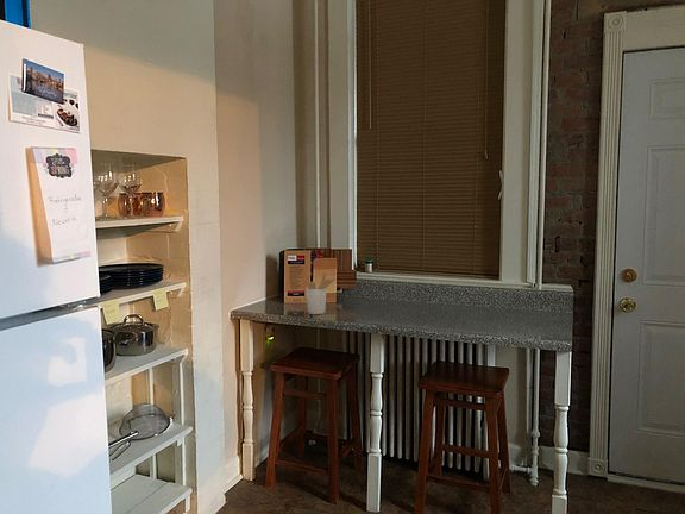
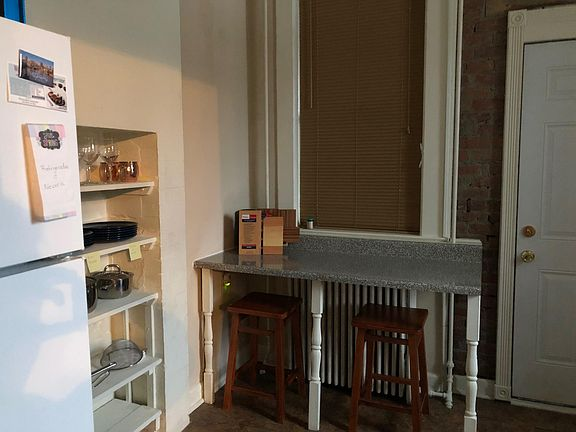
- utensil holder [304,274,337,315]
